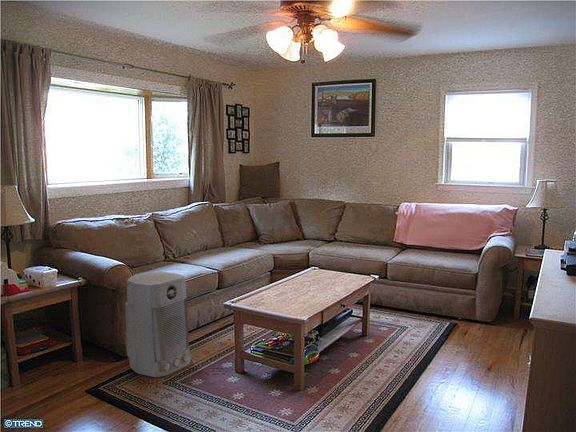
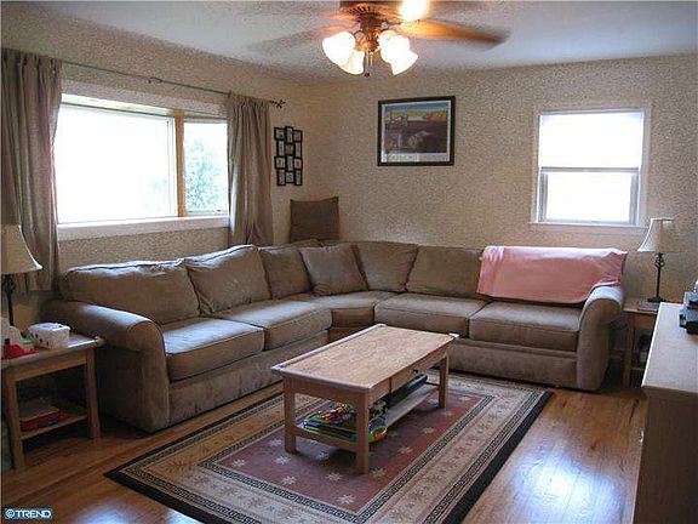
- air purifier [124,271,192,379]
